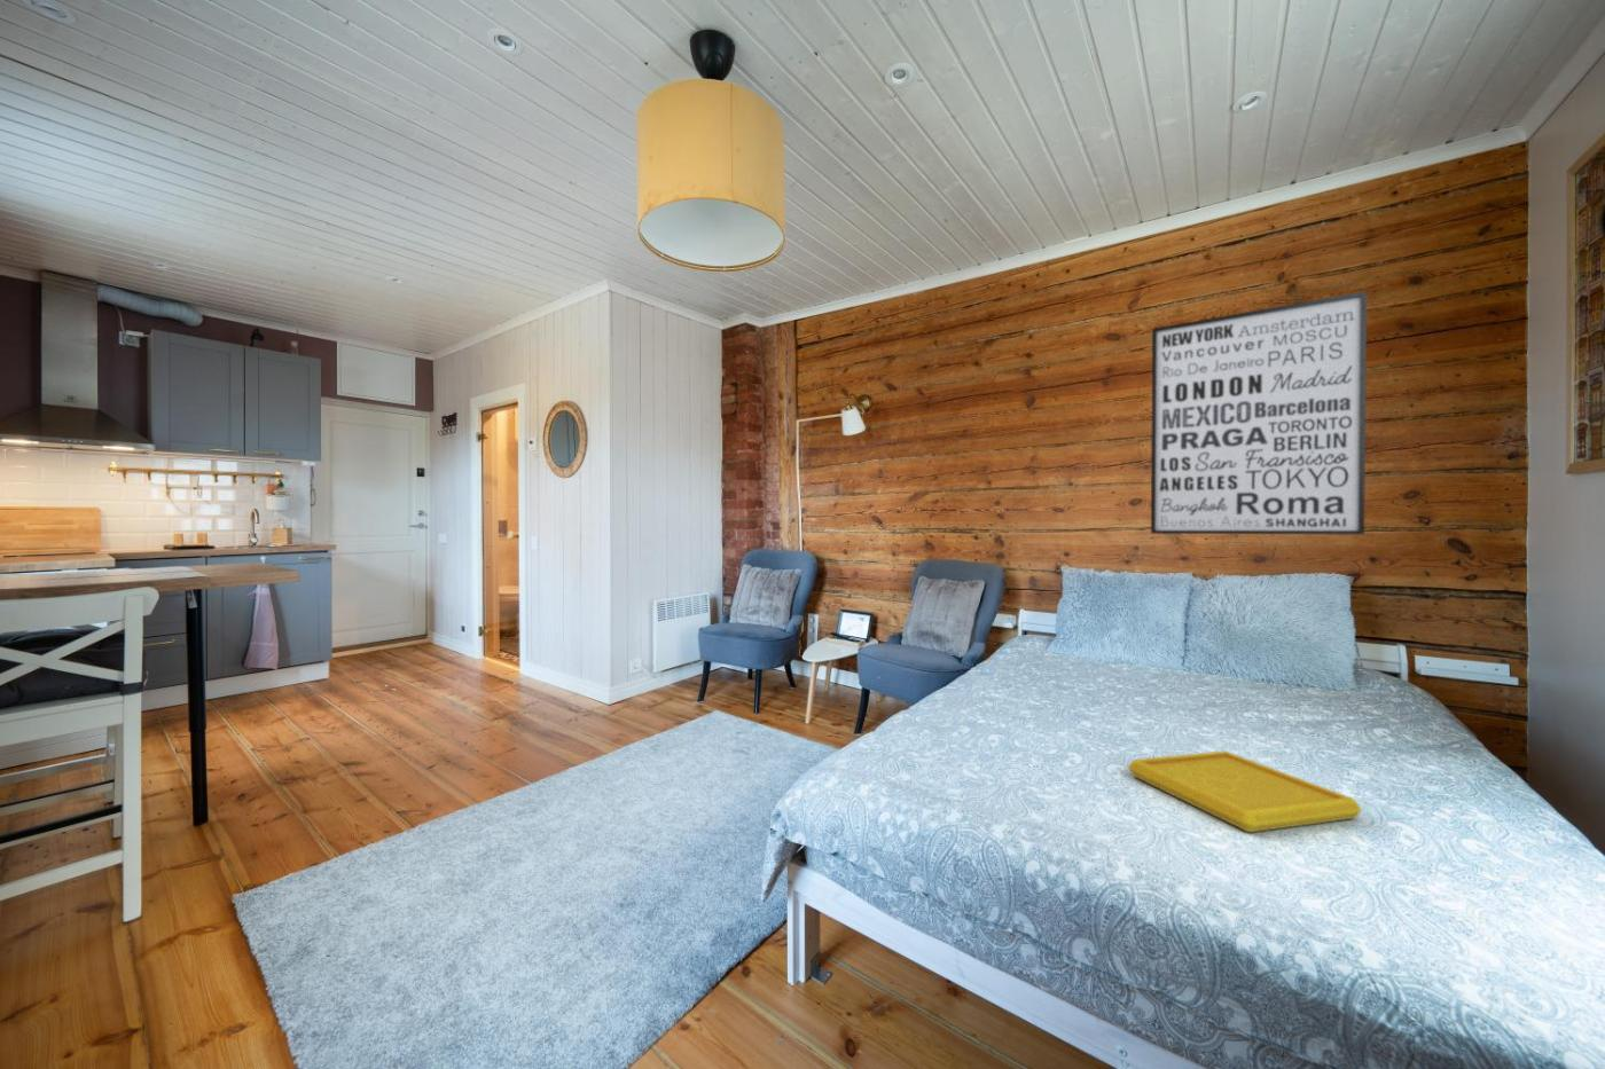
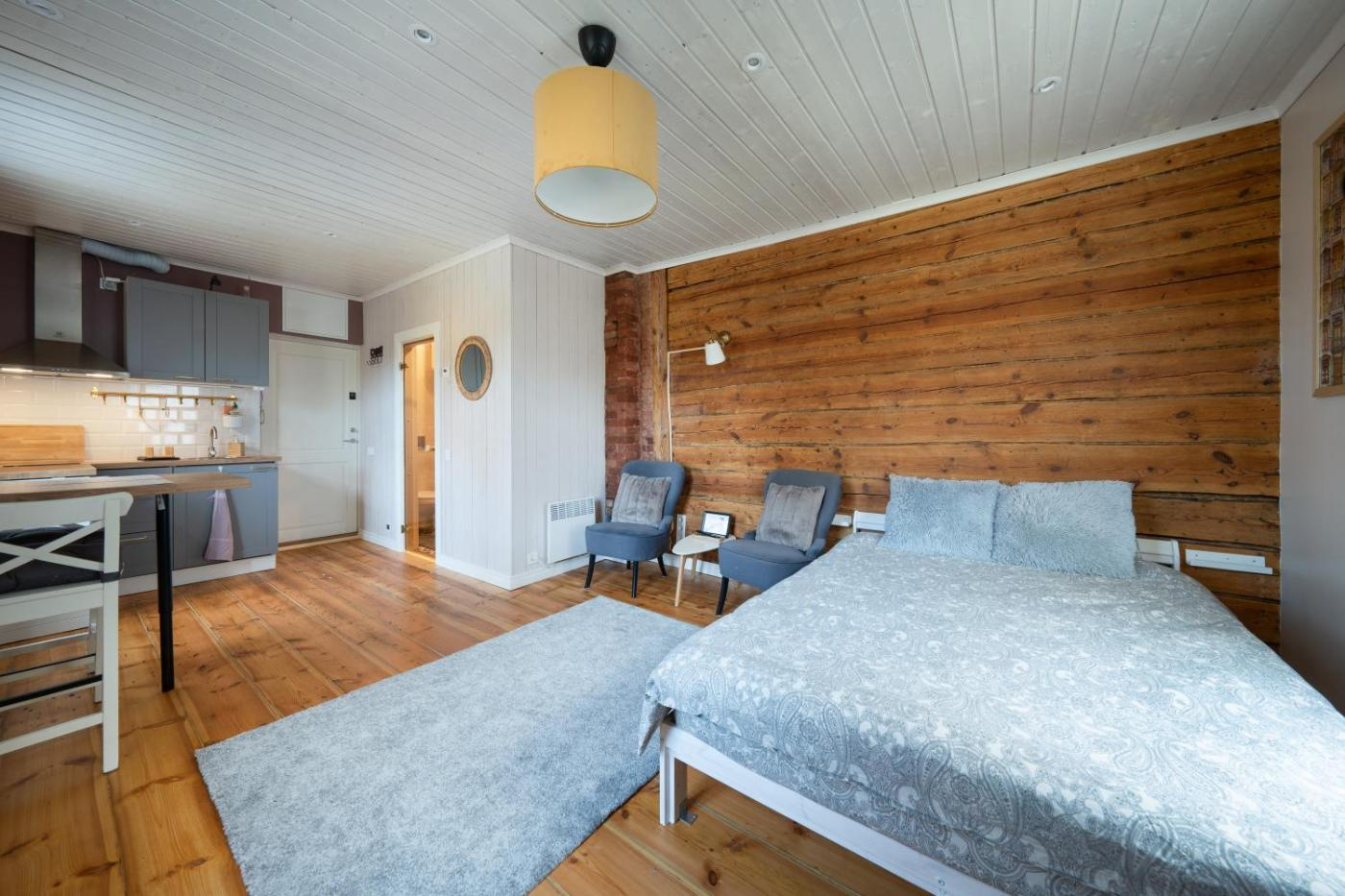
- serving tray [1126,749,1363,833]
- wall art [1150,290,1368,534]
